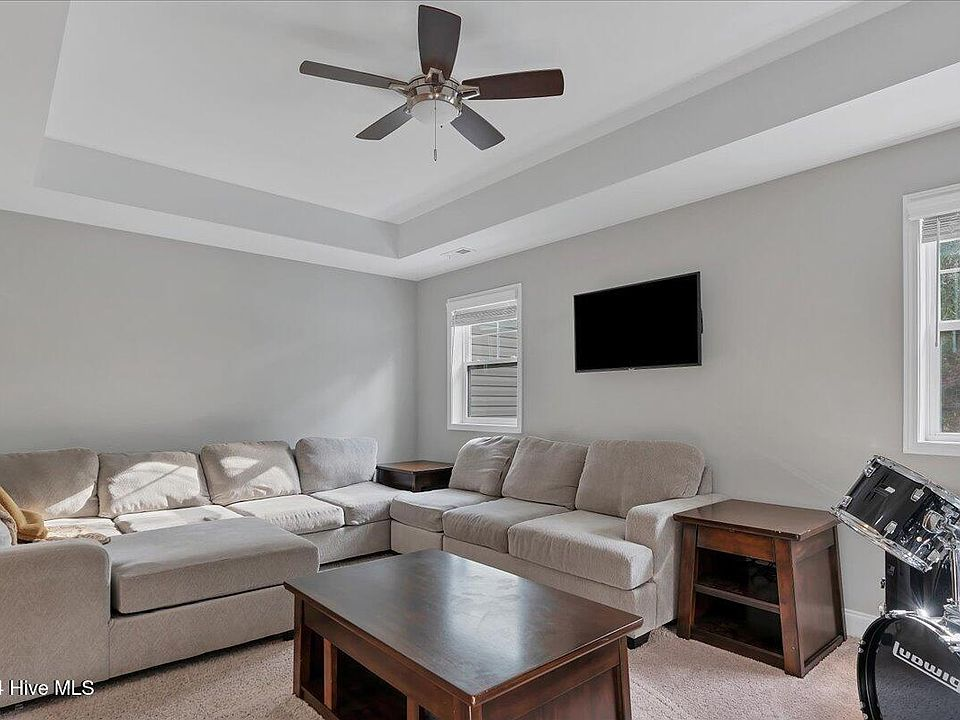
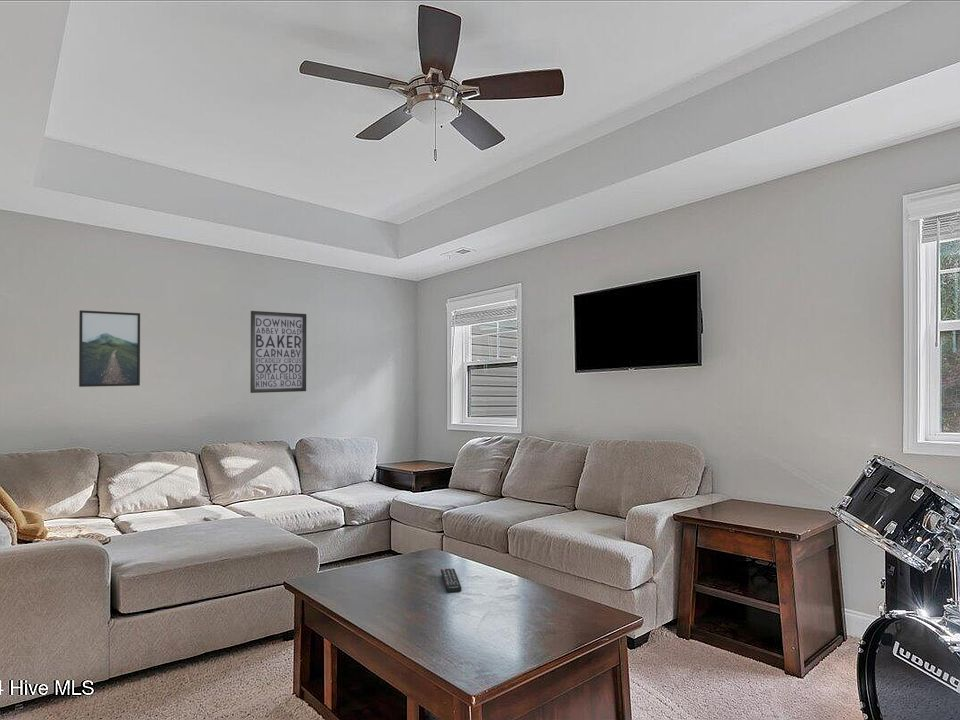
+ wall art [249,310,307,394]
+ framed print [78,309,141,388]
+ remote control [440,567,463,594]
